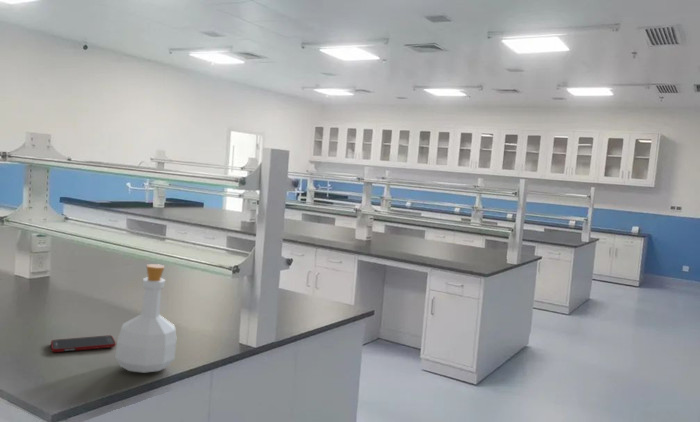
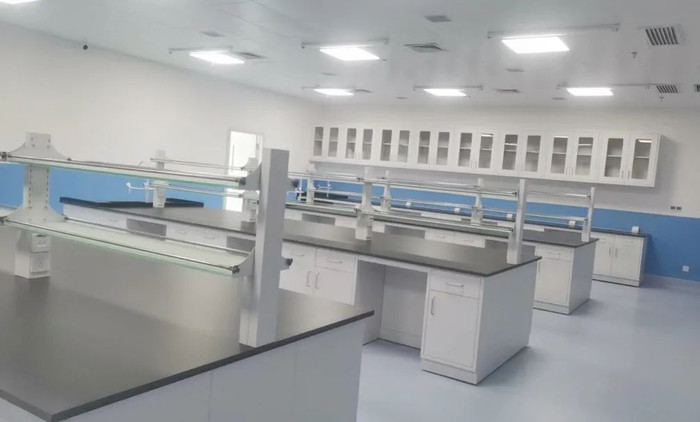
- bottle [114,263,177,374]
- cell phone [50,334,117,353]
